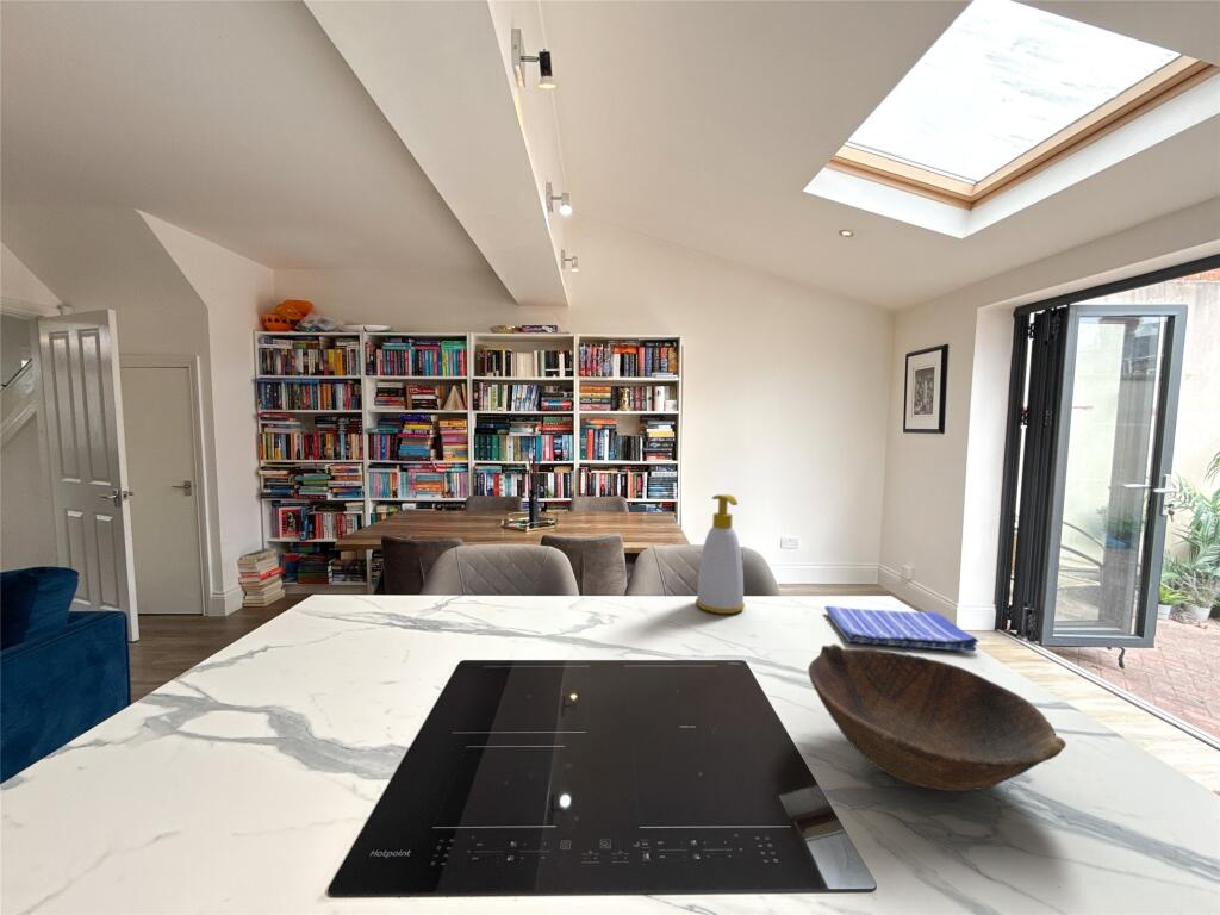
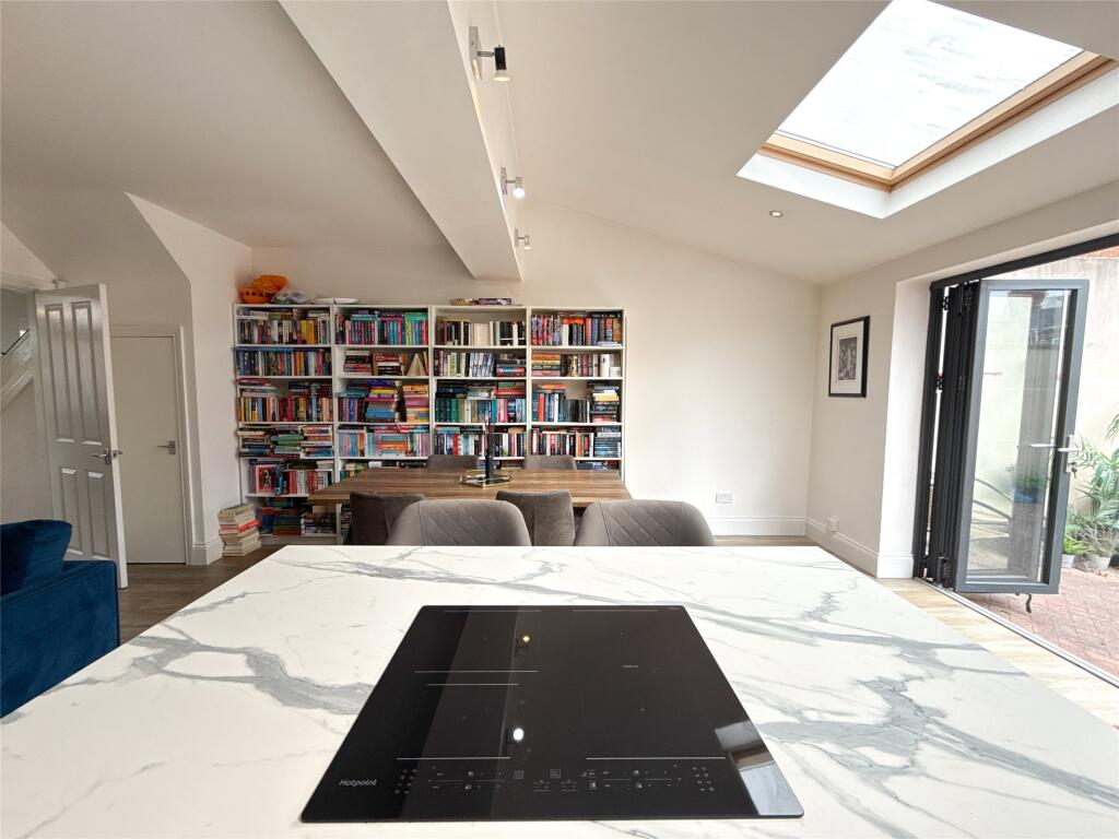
- dish towel [823,605,981,652]
- bowl [807,642,1068,792]
- soap bottle [695,493,746,615]
